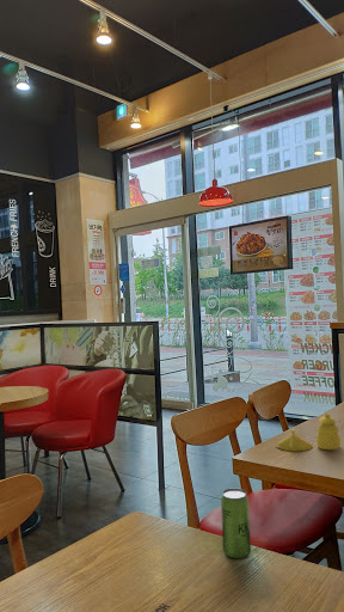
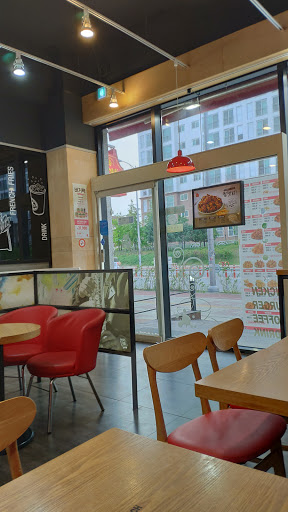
- beverage can [220,486,252,559]
- condiment set [275,412,342,452]
